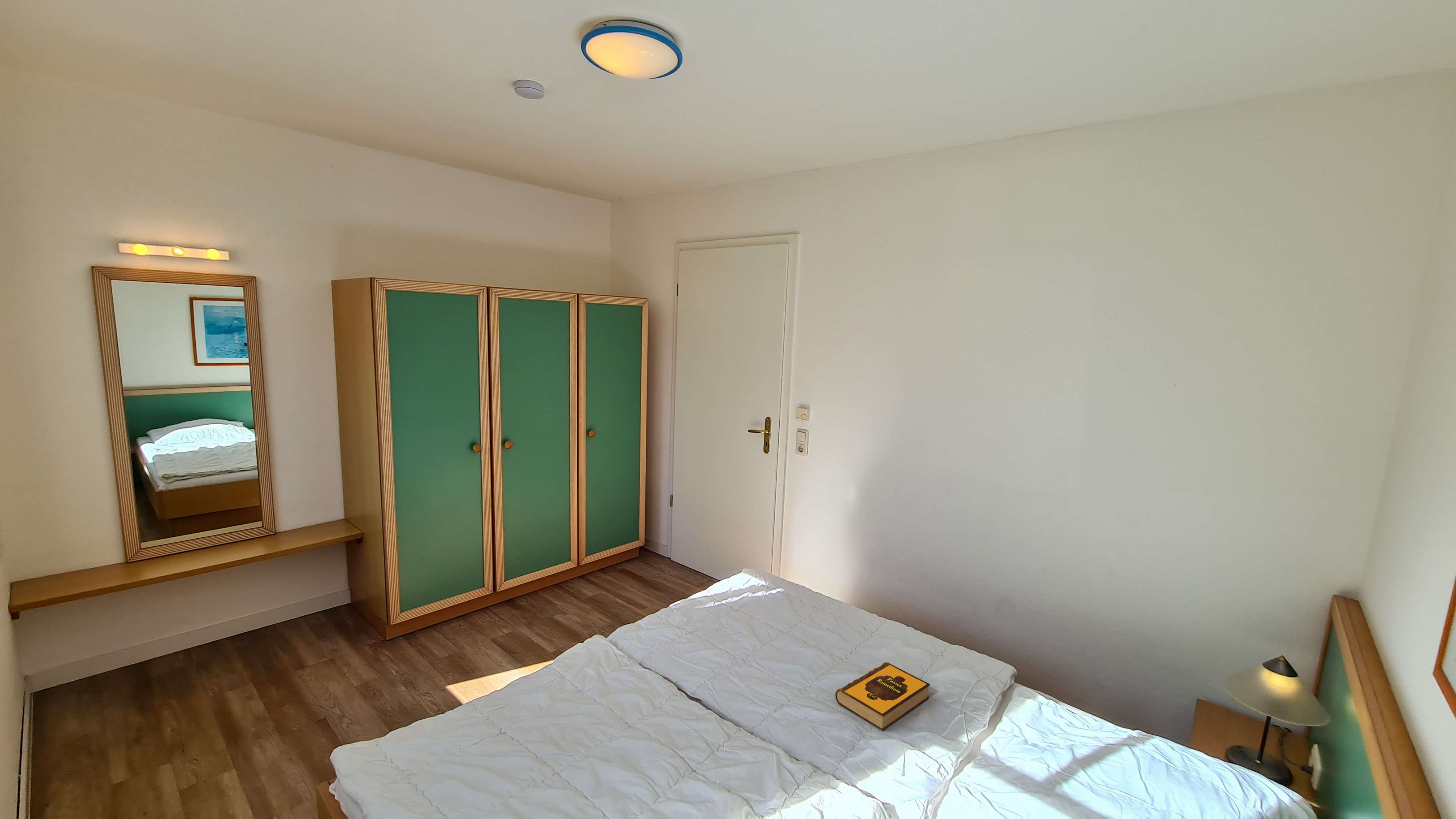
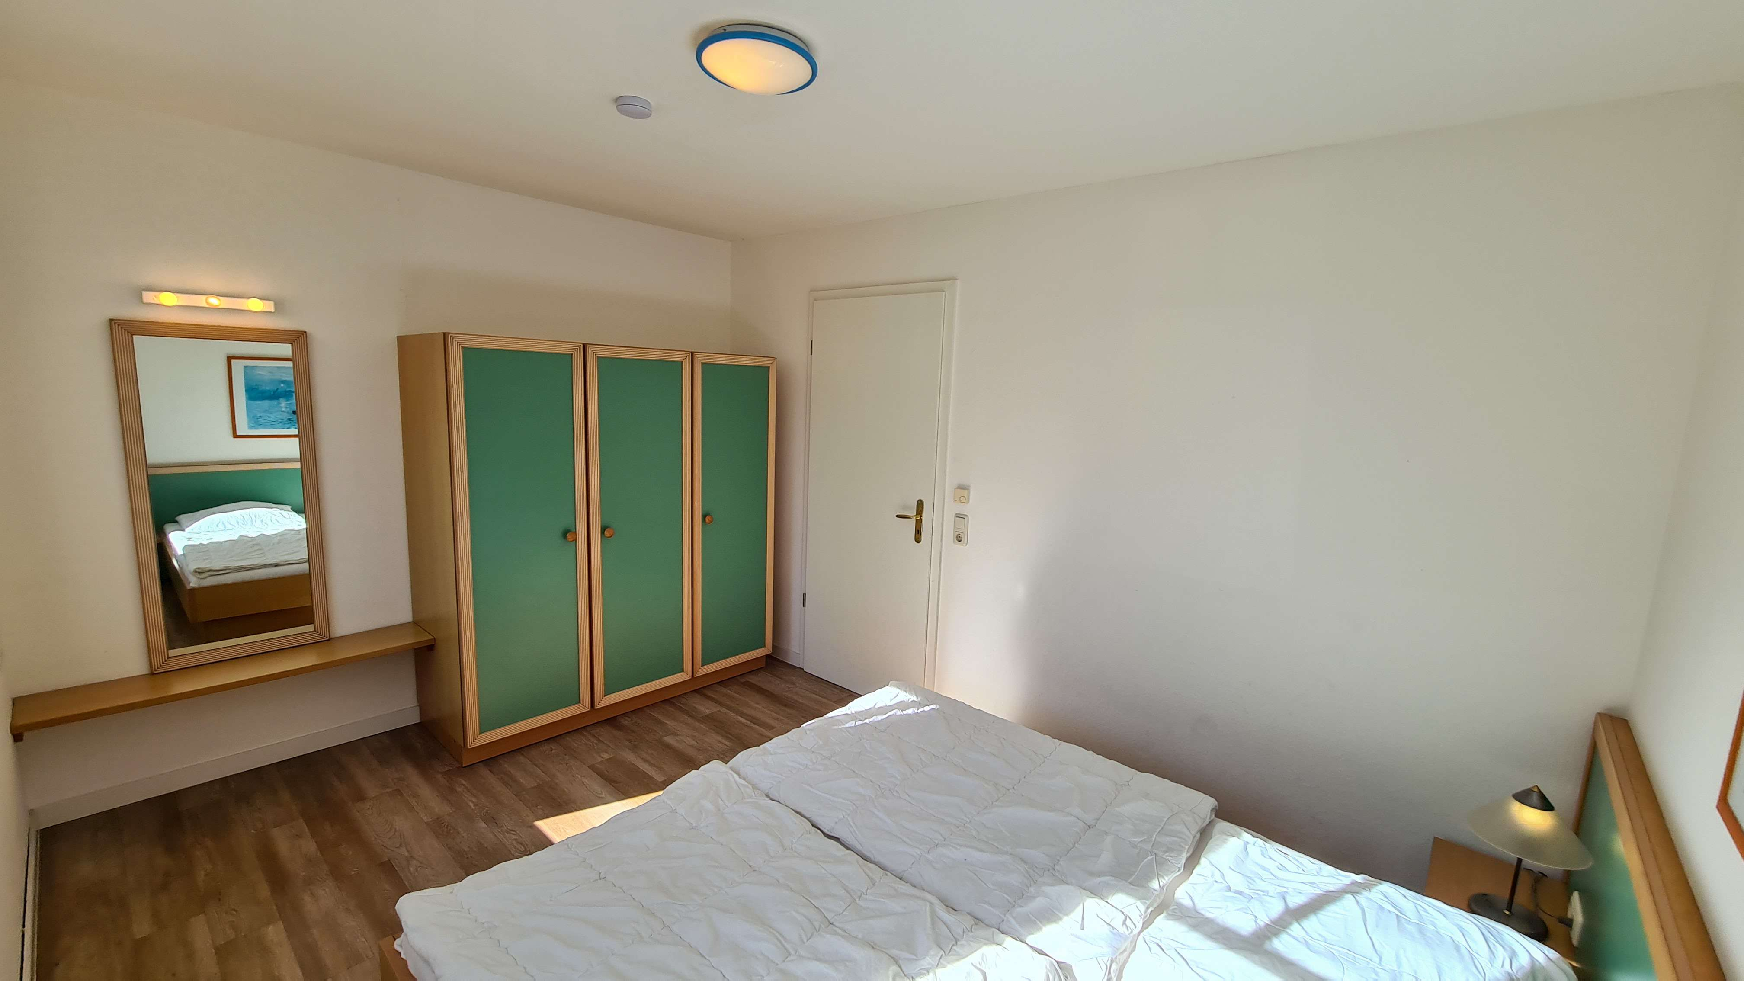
- hardback book [835,662,931,731]
